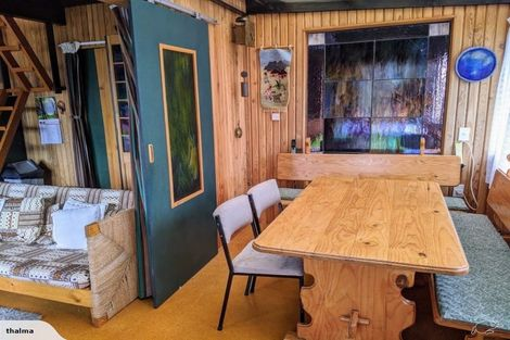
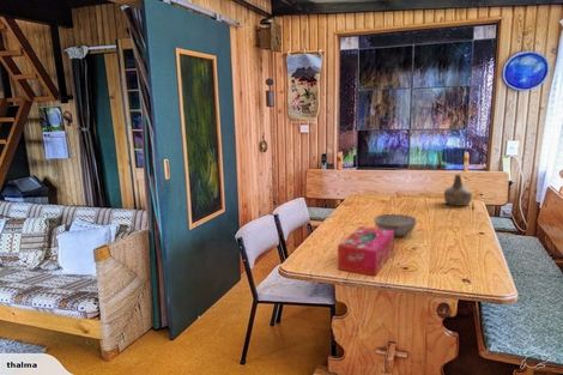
+ tissue box [337,225,395,277]
+ bottle [443,174,473,207]
+ bowl [374,213,418,237]
